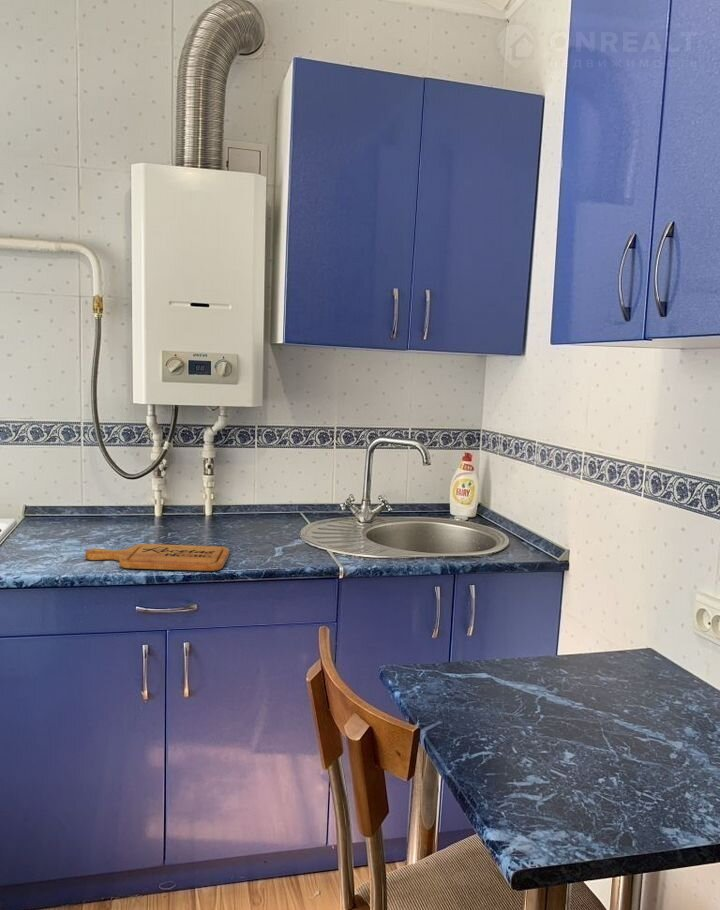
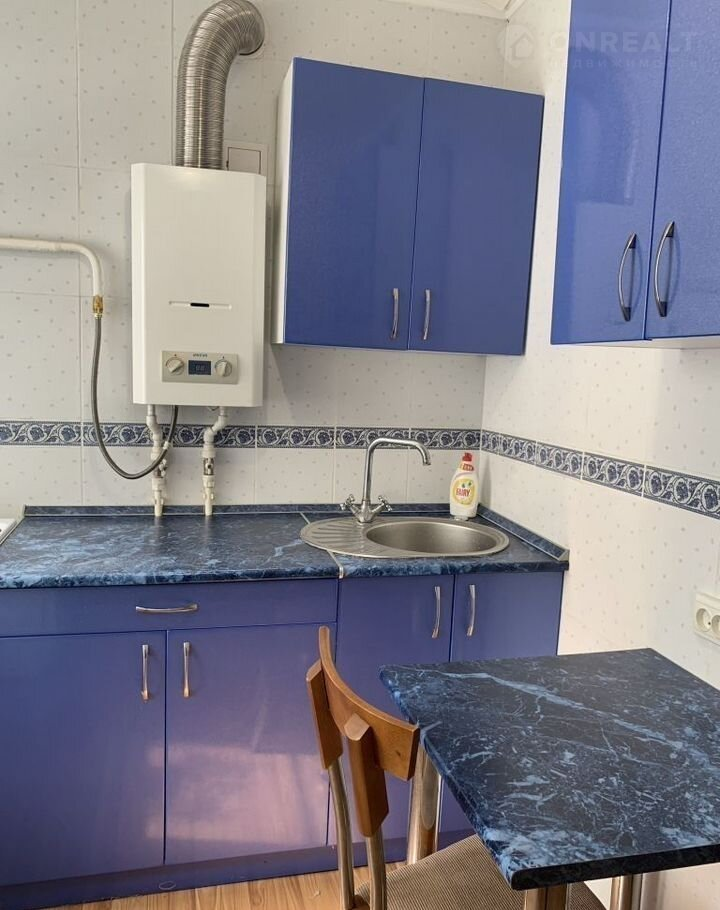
- cutting board [84,543,230,572]
